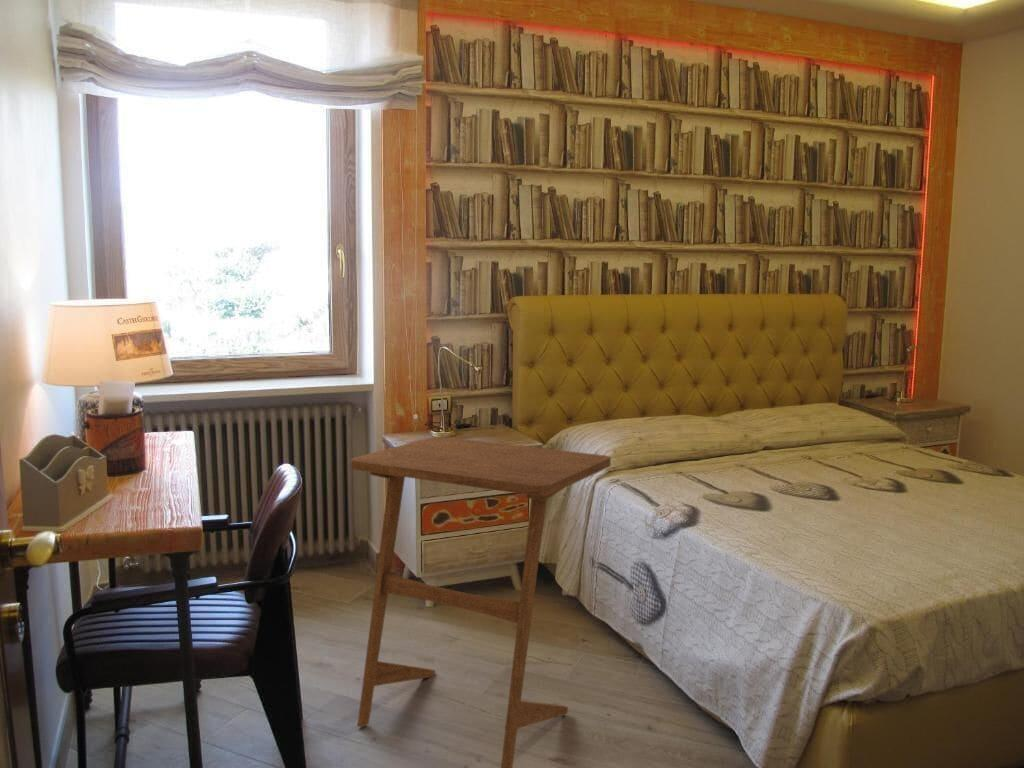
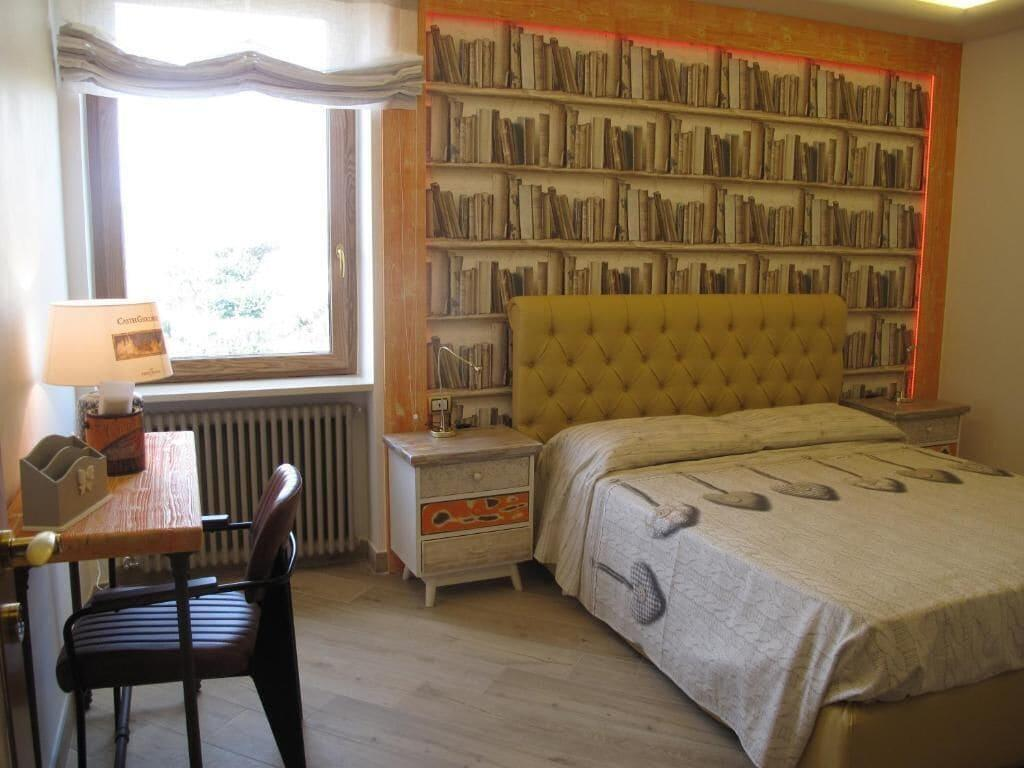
- side table [350,436,612,768]
